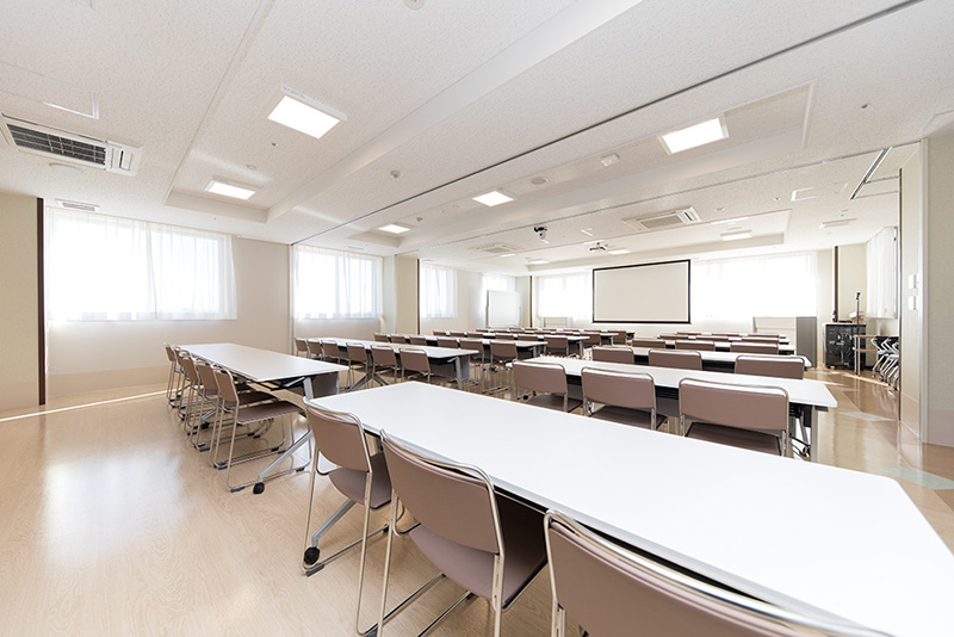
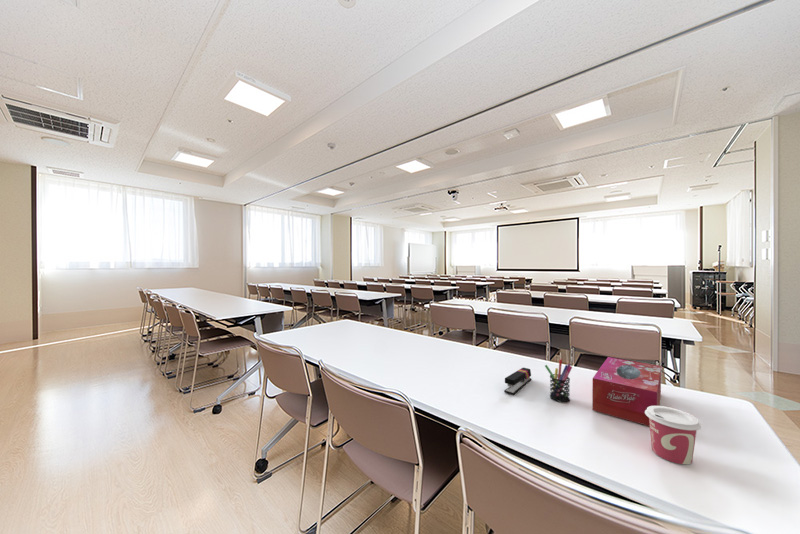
+ cup [645,405,702,465]
+ tissue box [591,356,662,427]
+ pen holder [544,358,573,403]
+ stapler [503,367,532,396]
